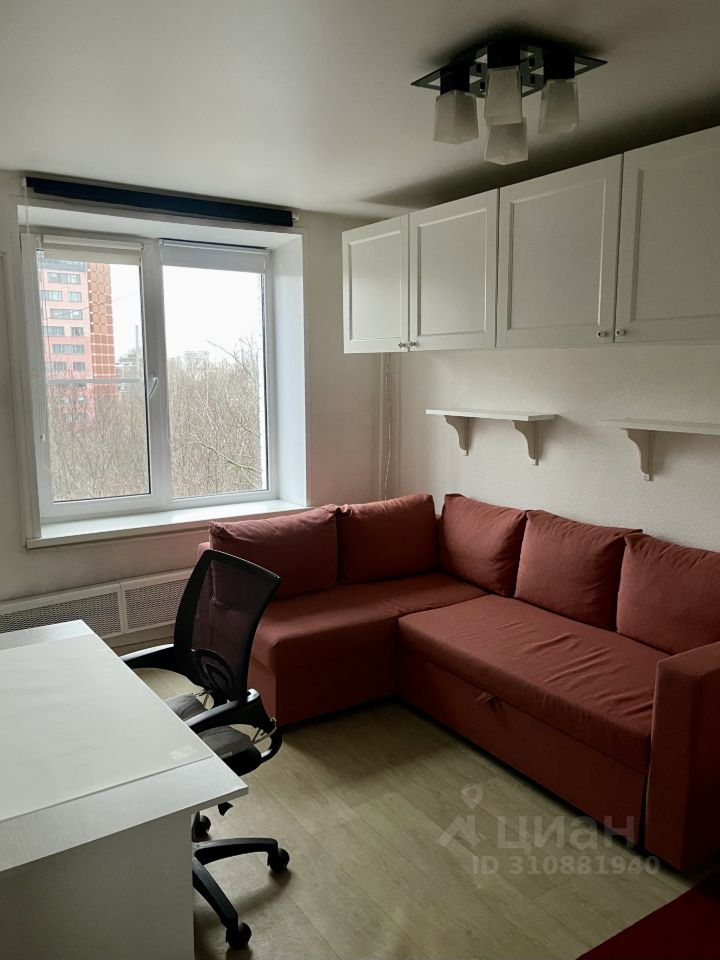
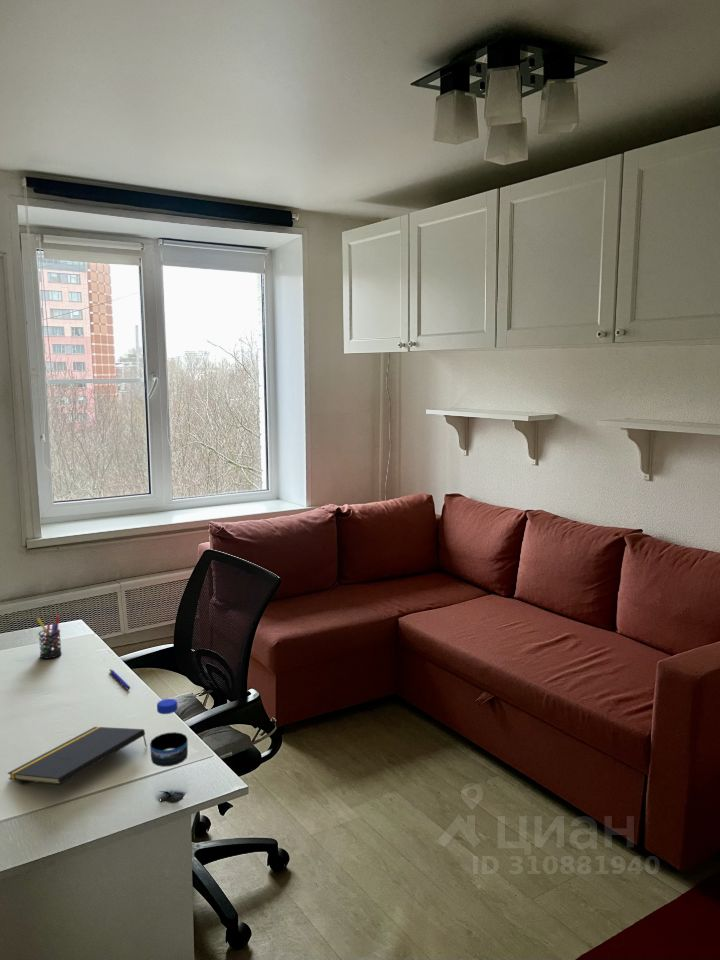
+ notepad [7,726,148,786]
+ pen holder [36,614,63,660]
+ water bottle [149,698,189,802]
+ pen [109,668,131,690]
